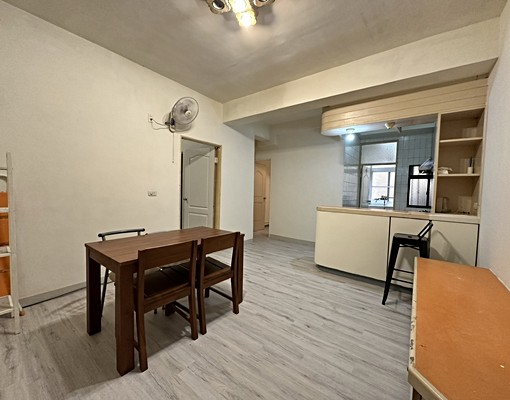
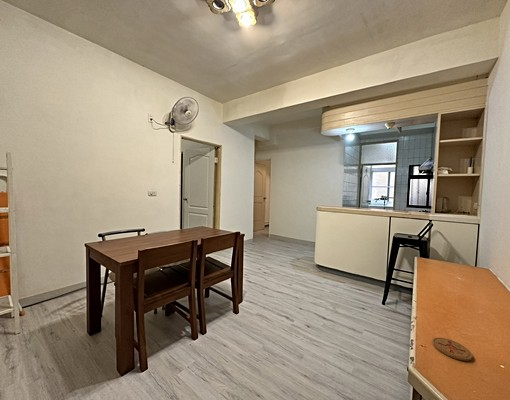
+ coaster [431,336,474,362]
